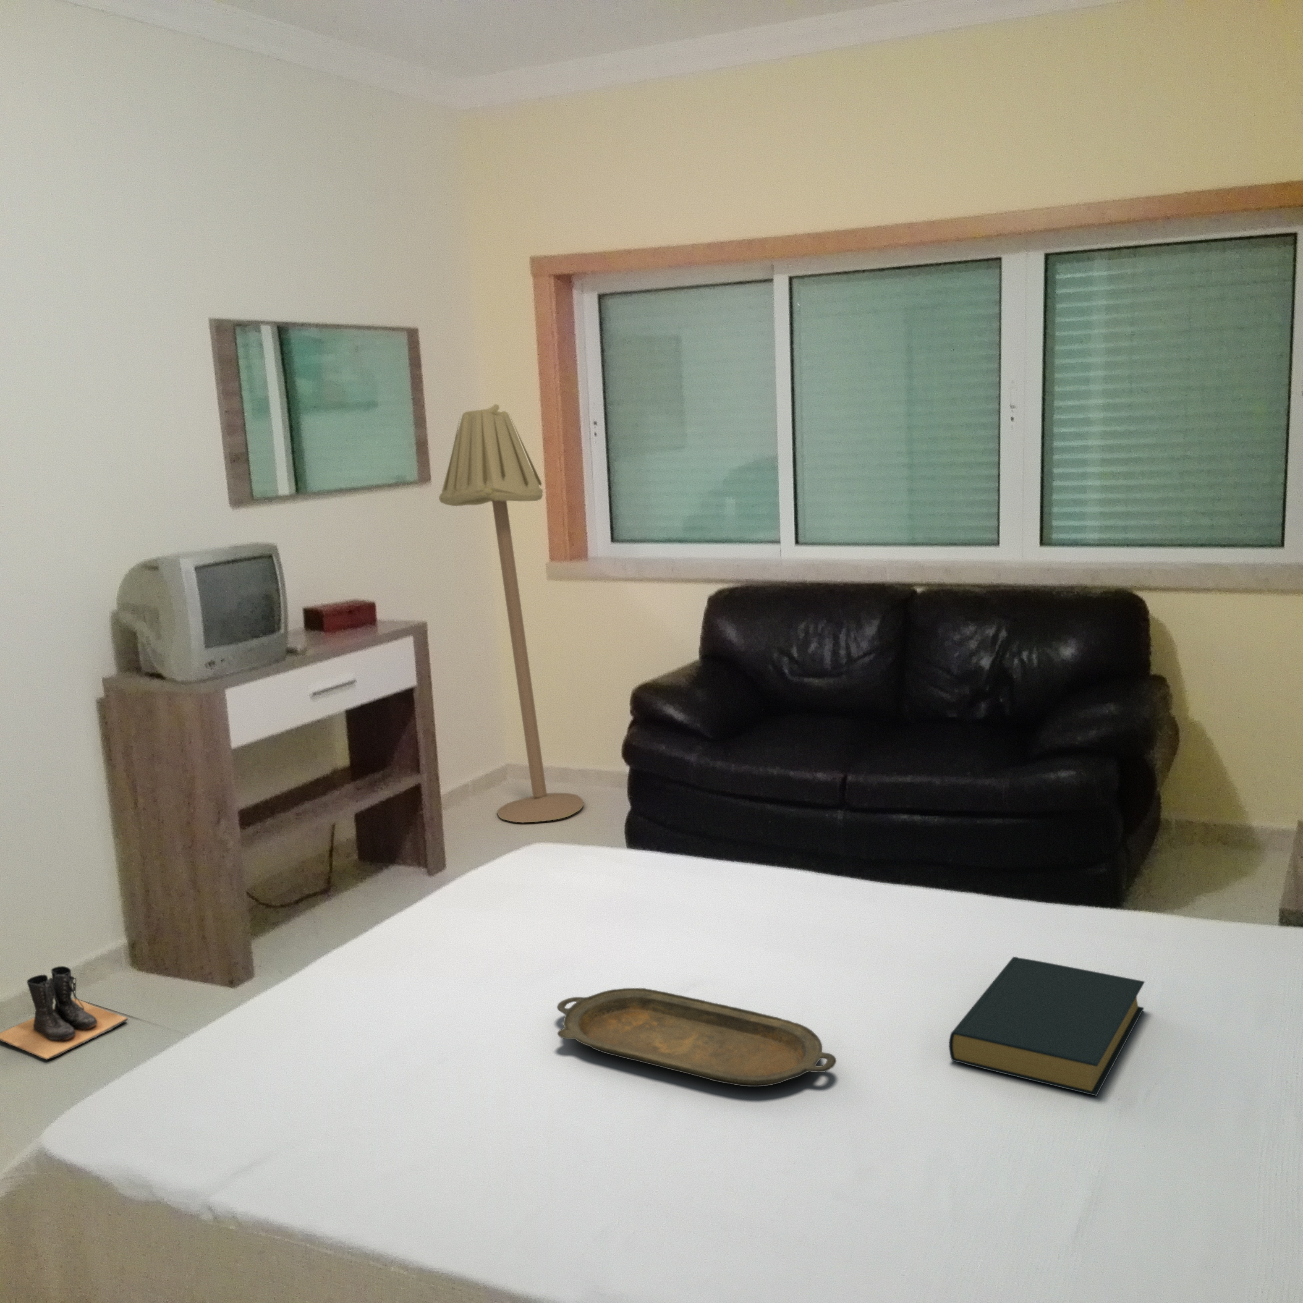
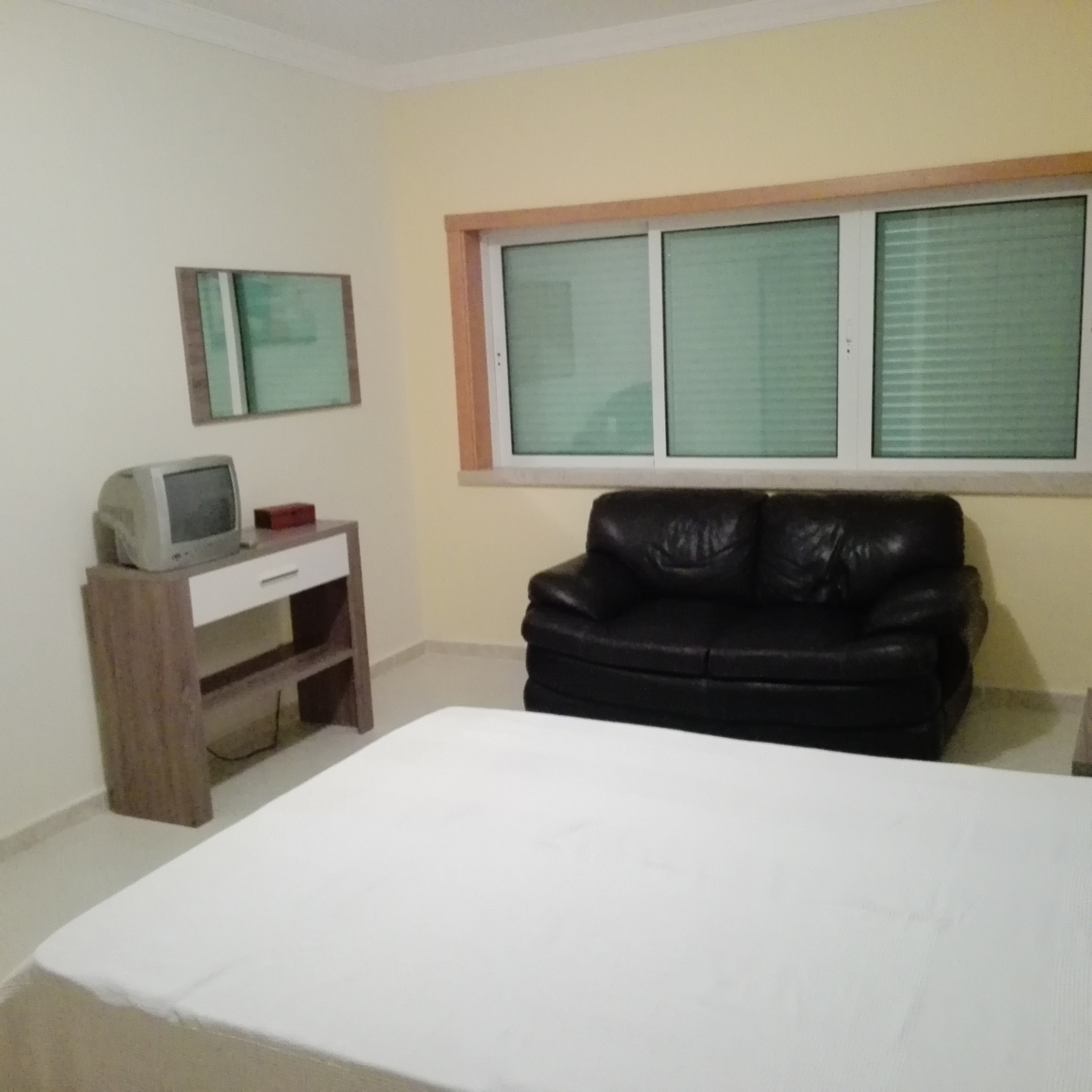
- boots [0,965,129,1061]
- hardback book [949,956,1145,1097]
- floor lamp [438,403,585,823]
- serving tray [556,987,836,1087]
